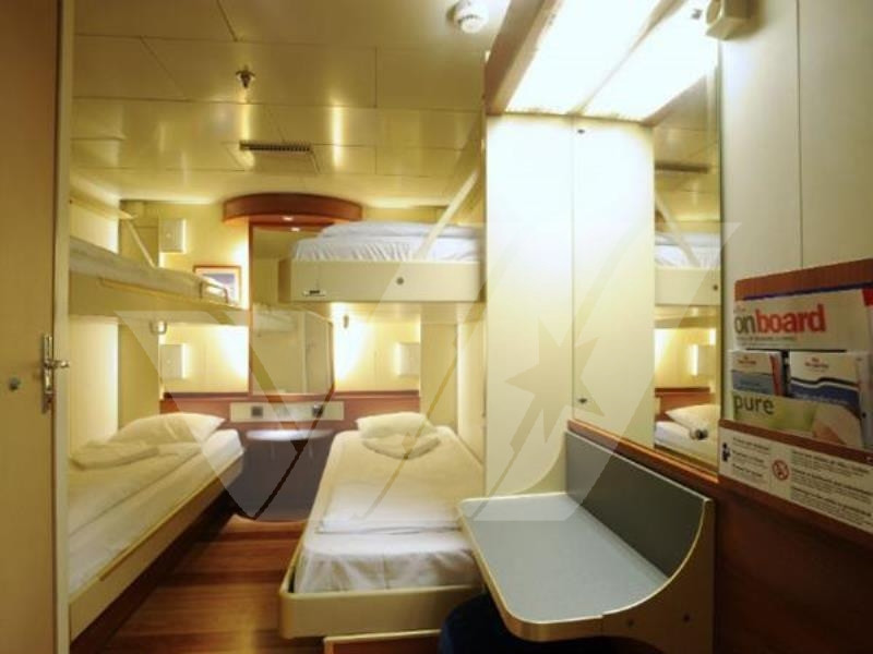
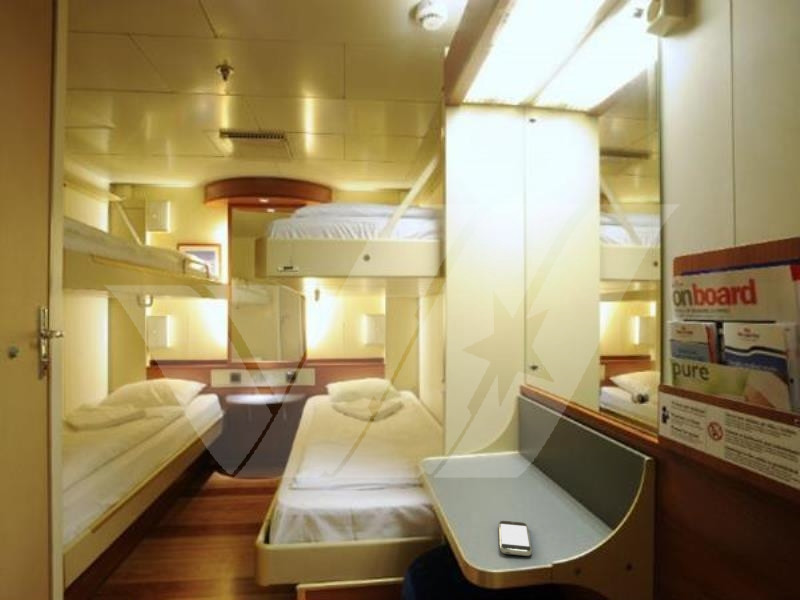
+ smartphone [498,520,533,557]
